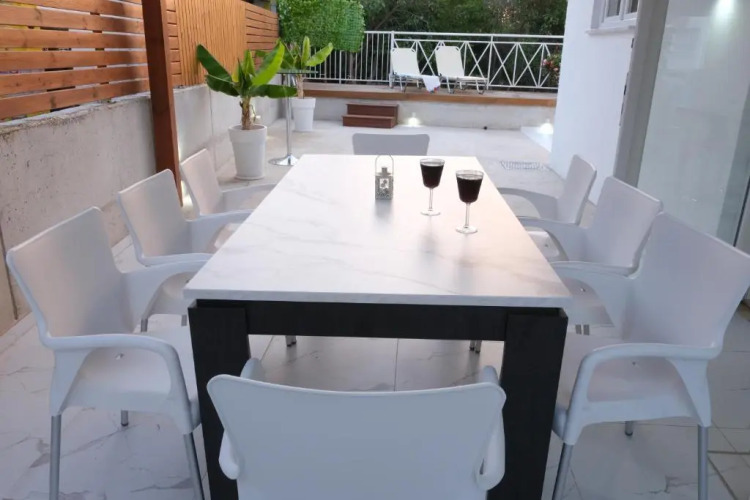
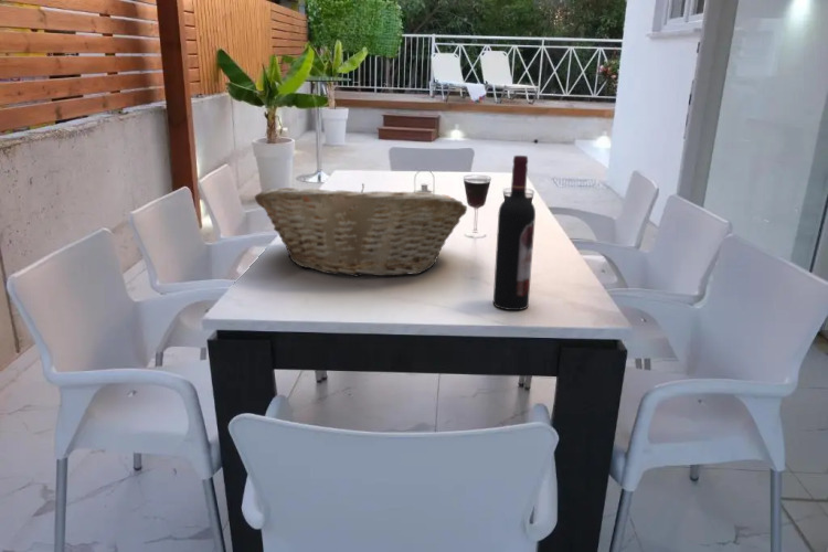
+ wine bottle [492,155,537,311]
+ fruit basket [254,182,468,278]
